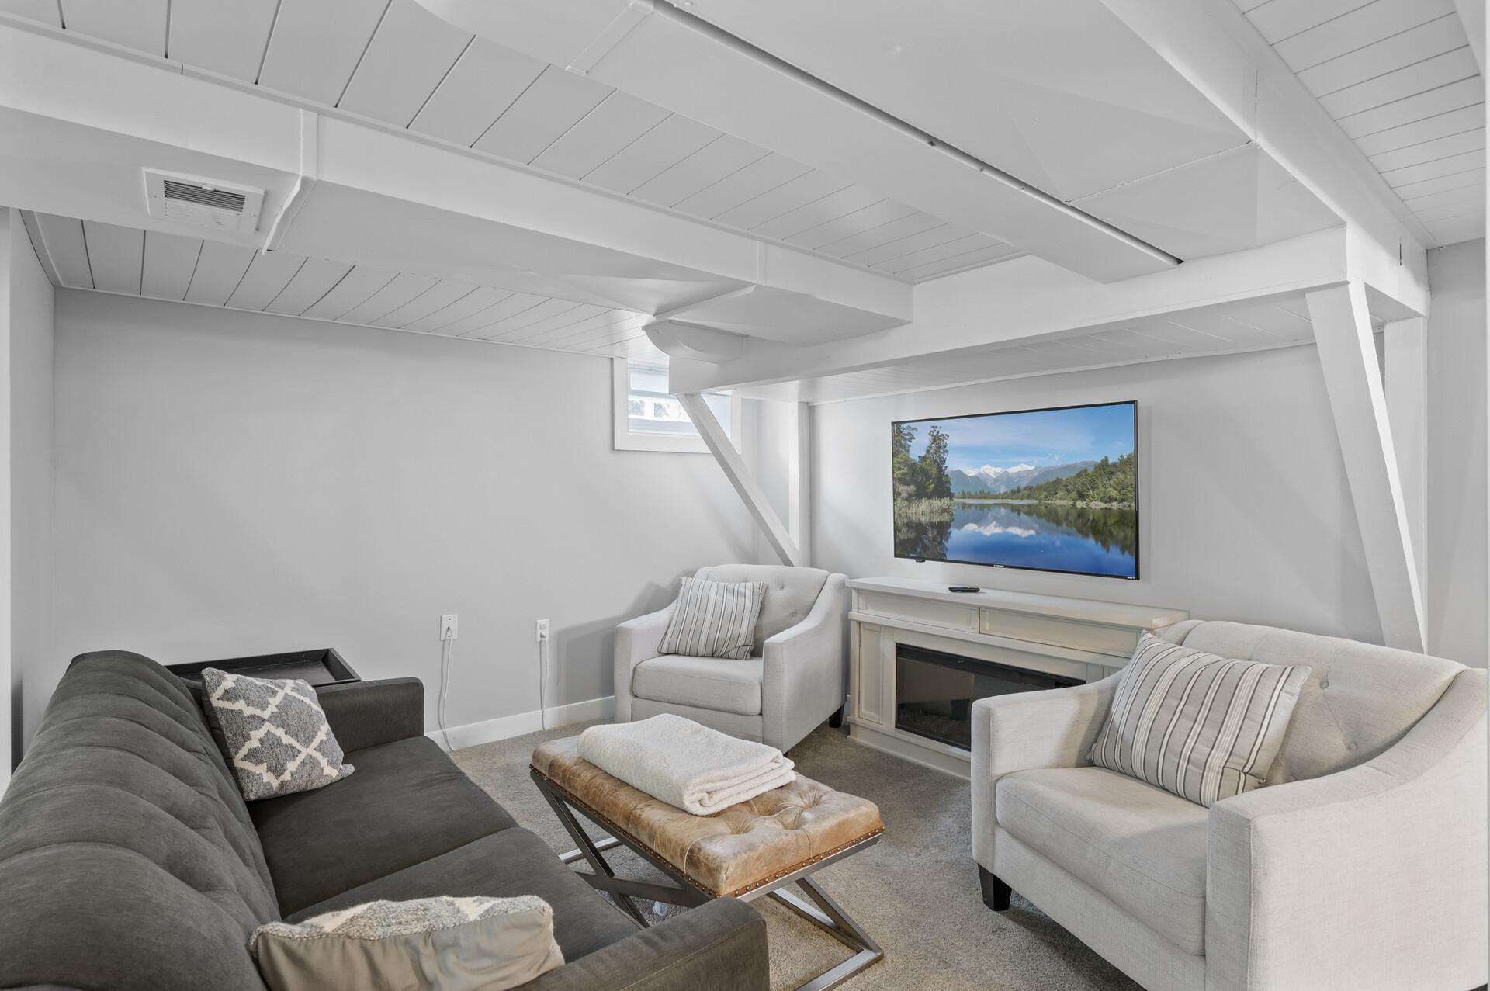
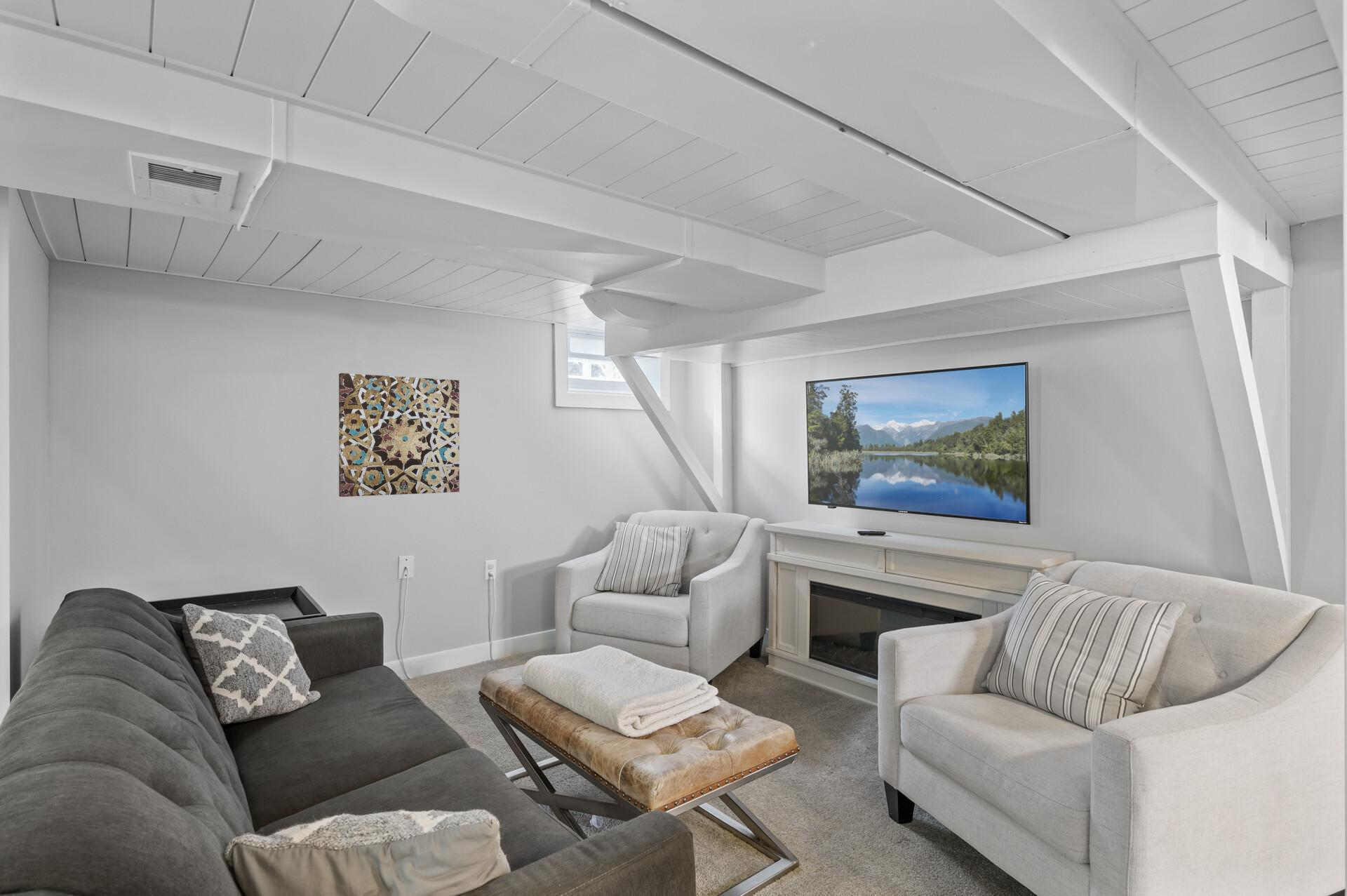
+ wall art [338,373,460,497]
